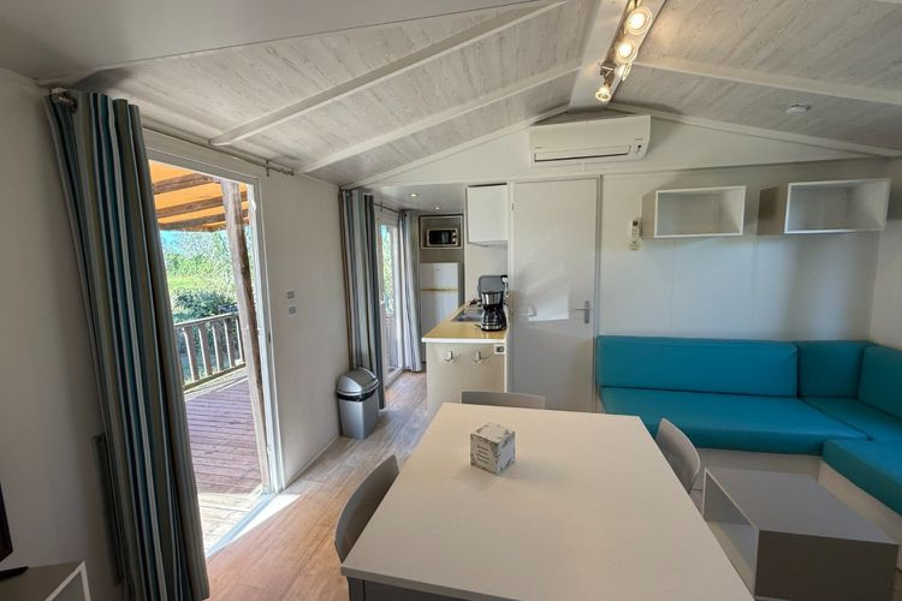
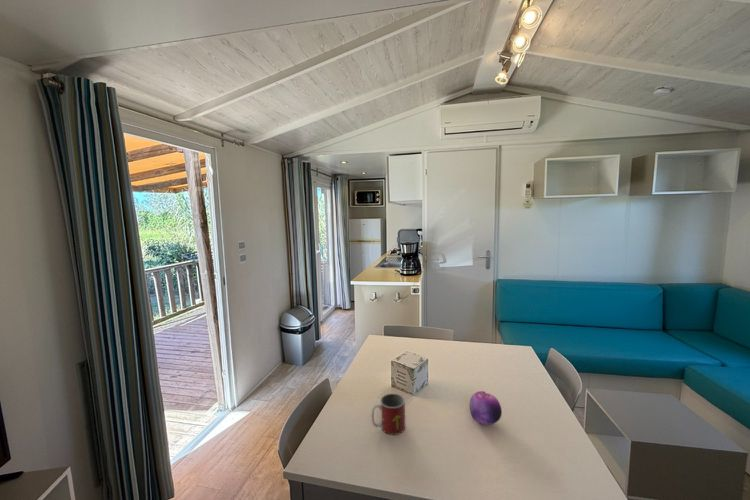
+ mug [370,392,406,436]
+ fruit [469,390,503,426]
